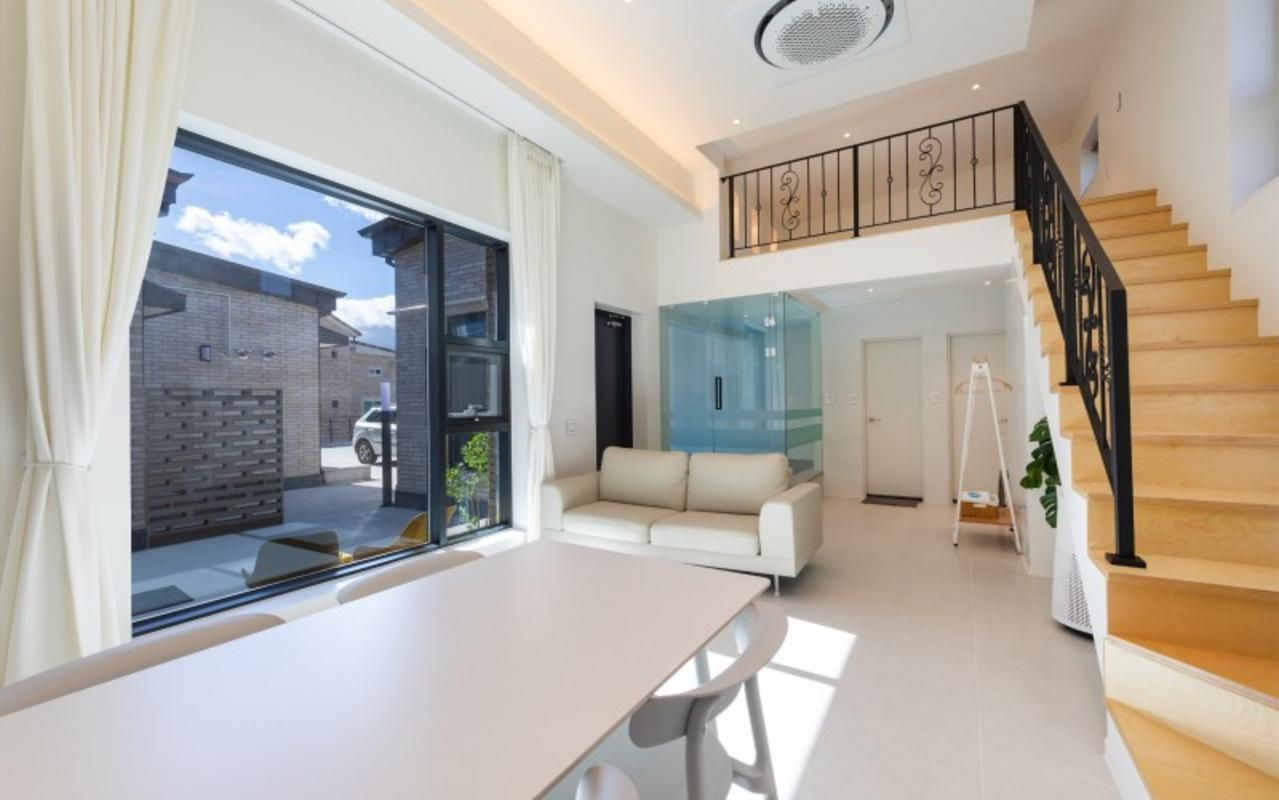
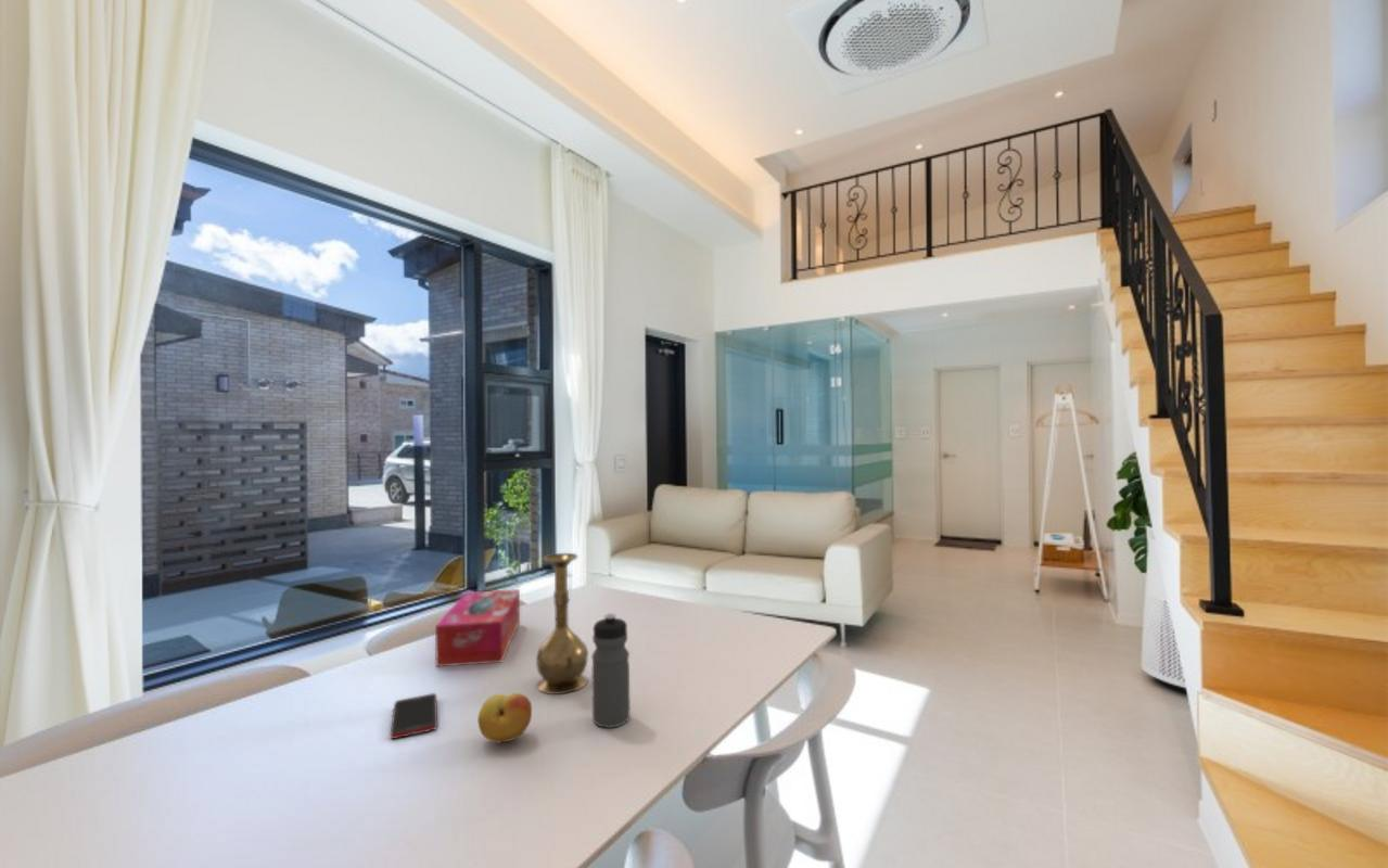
+ vase [535,552,589,695]
+ cell phone [390,692,438,740]
+ water bottle [590,613,631,729]
+ fruit [476,692,533,743]
+ tissue box [434,588,521,668]
